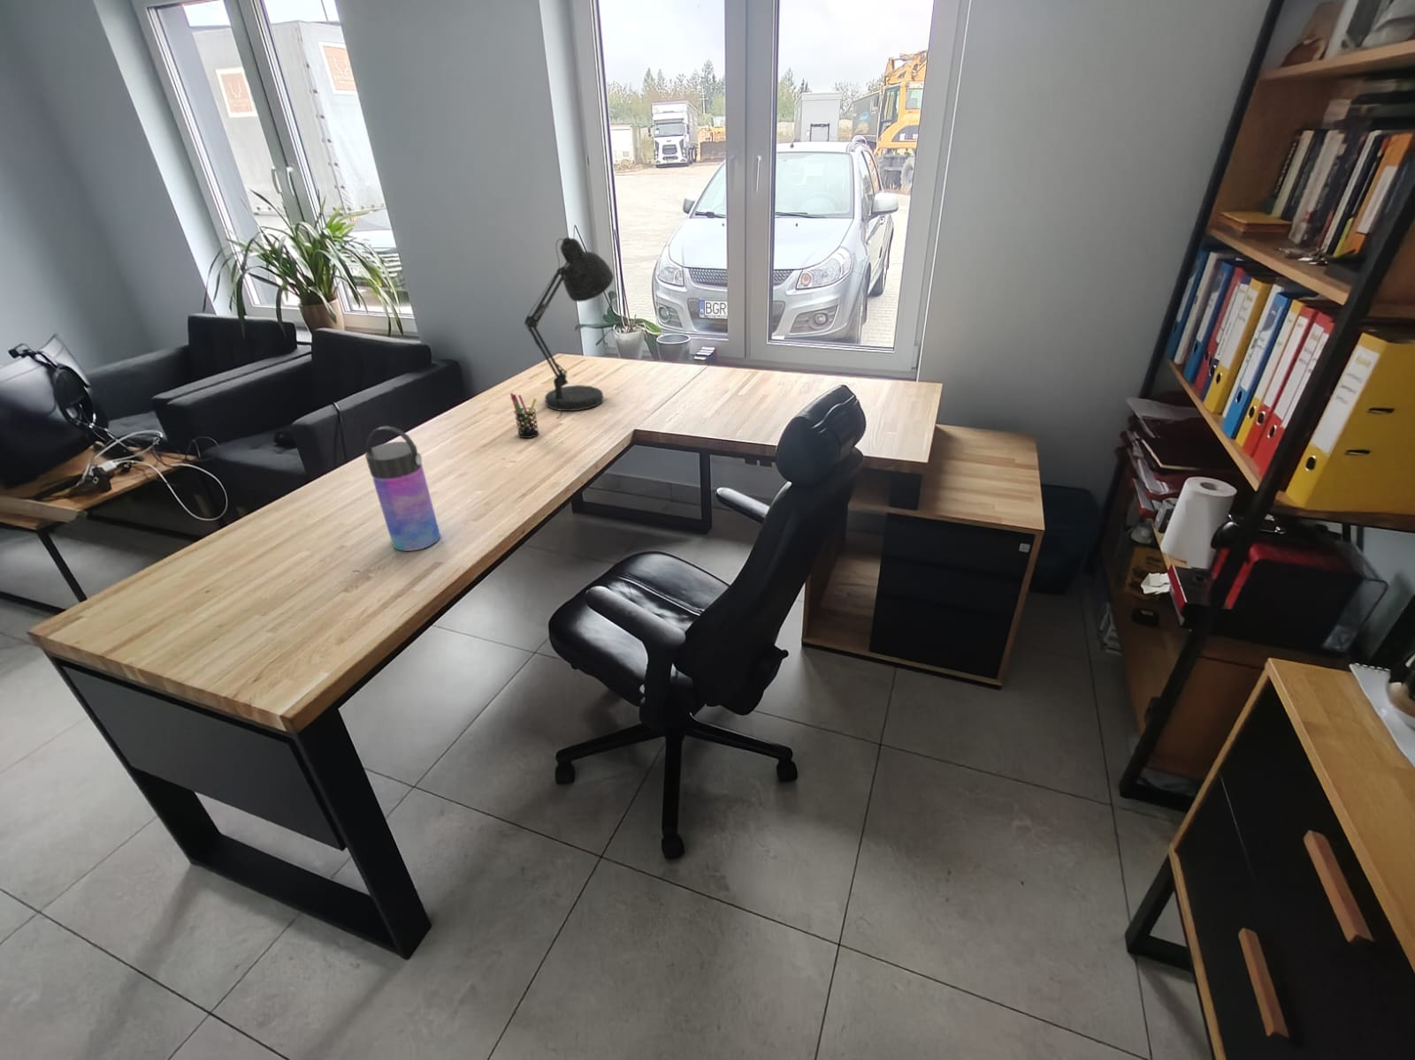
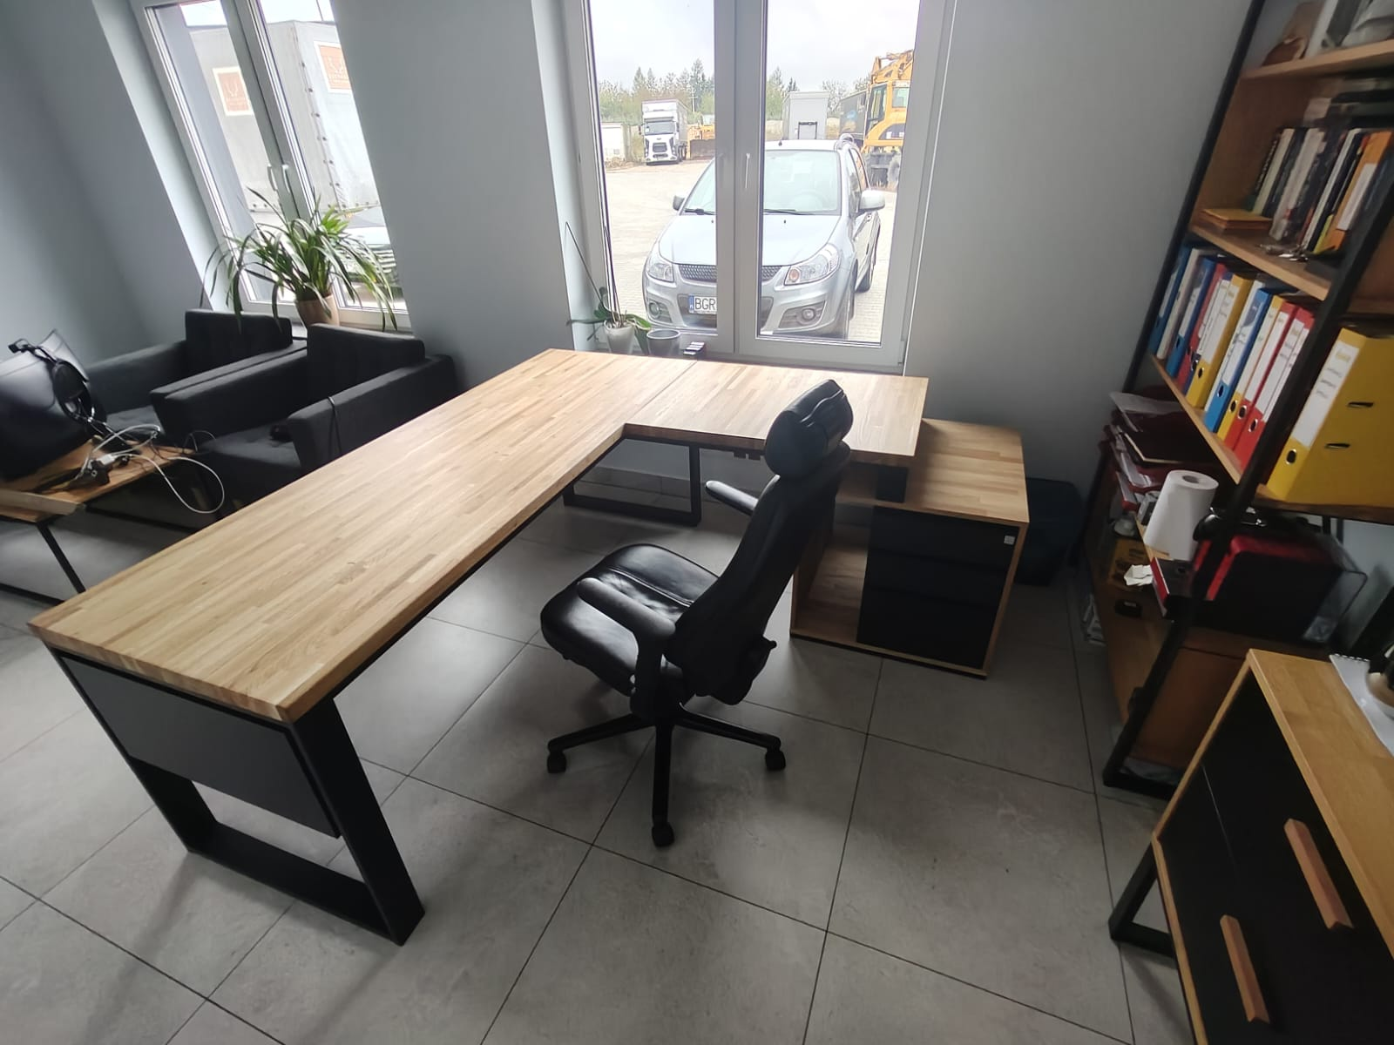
- pen holder [509,392,540,439]
- water bottle [364,425,441,552]
- desk lamp [524,237,615,419]
